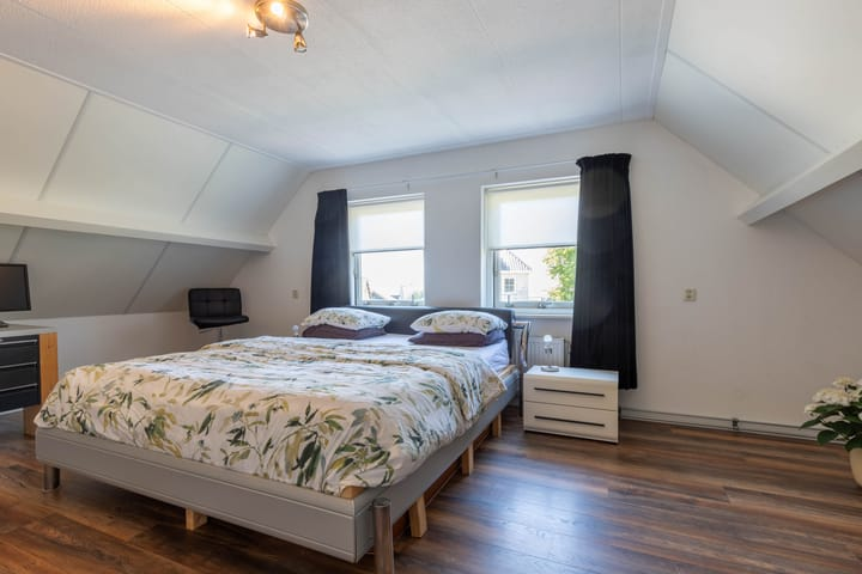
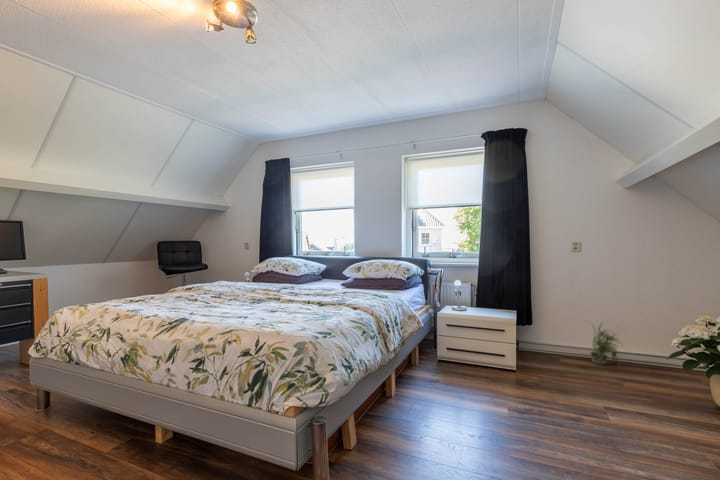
+ potted plant [586,320,623,366]
